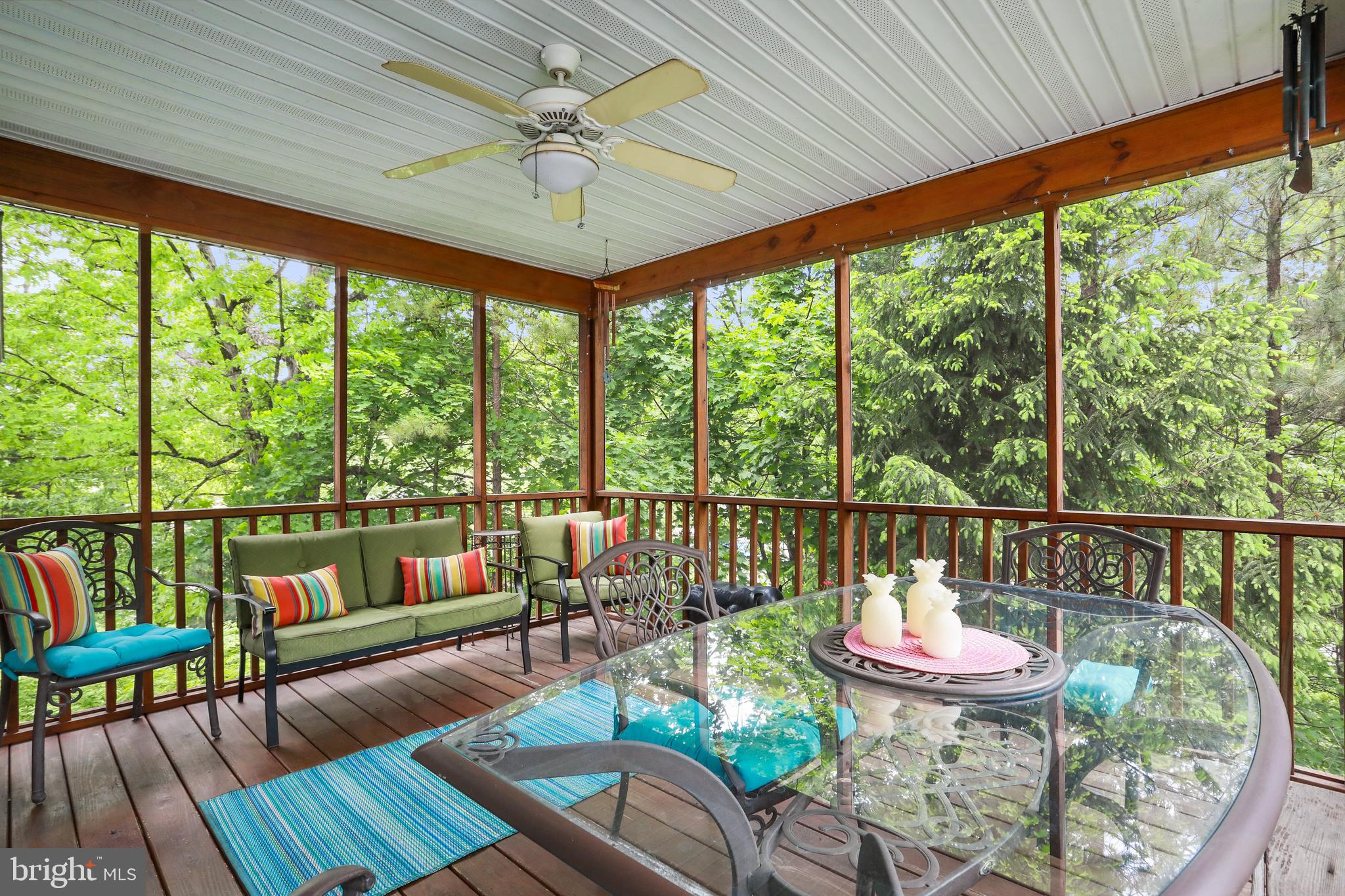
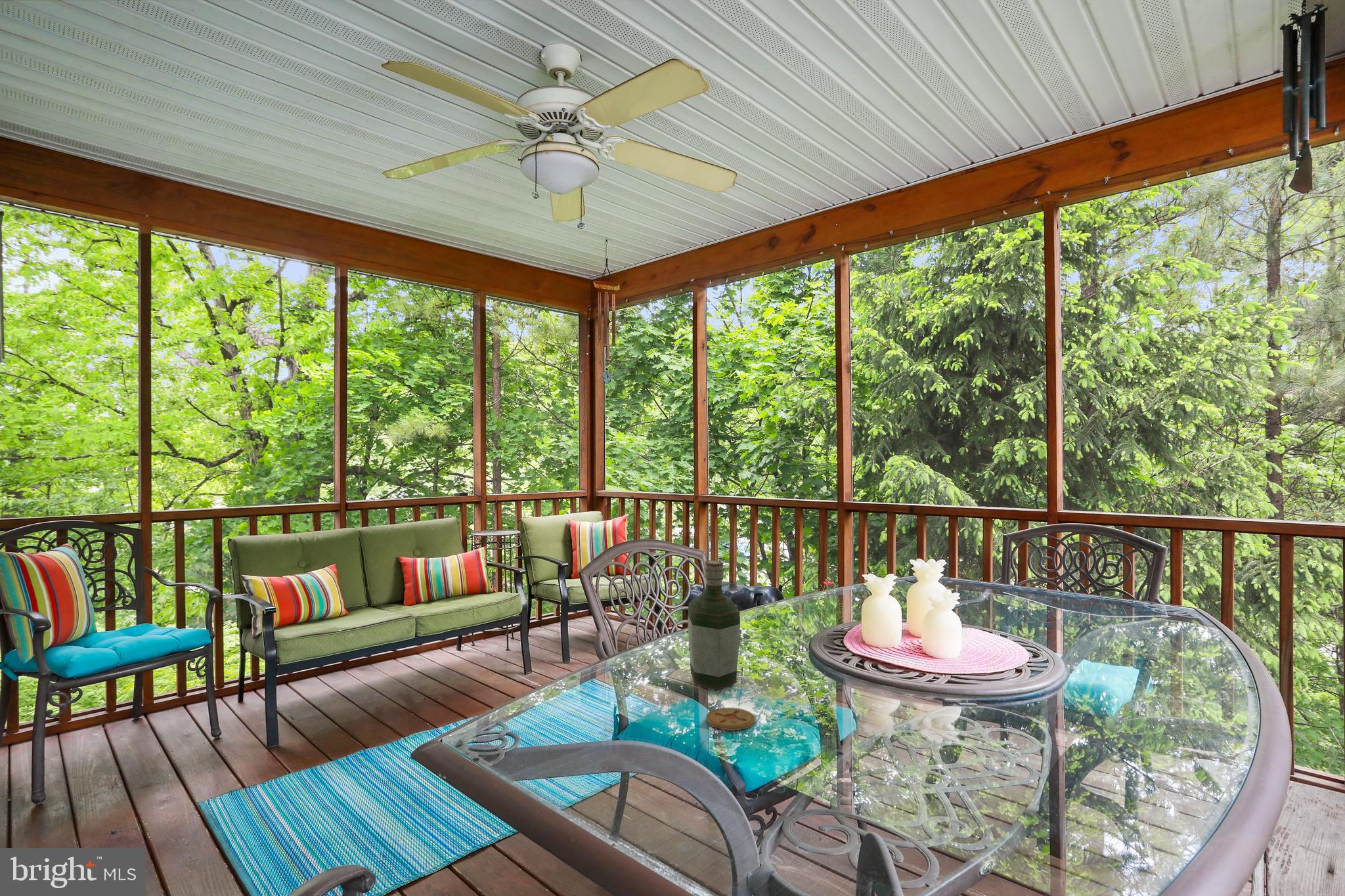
+ coaster [705,707,757,731]
+ bottle [688,559,741,691]
